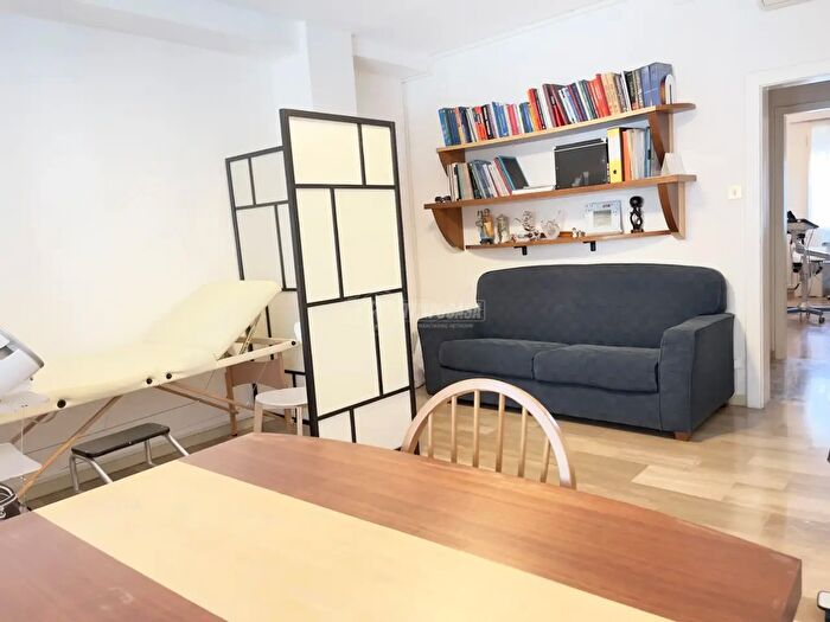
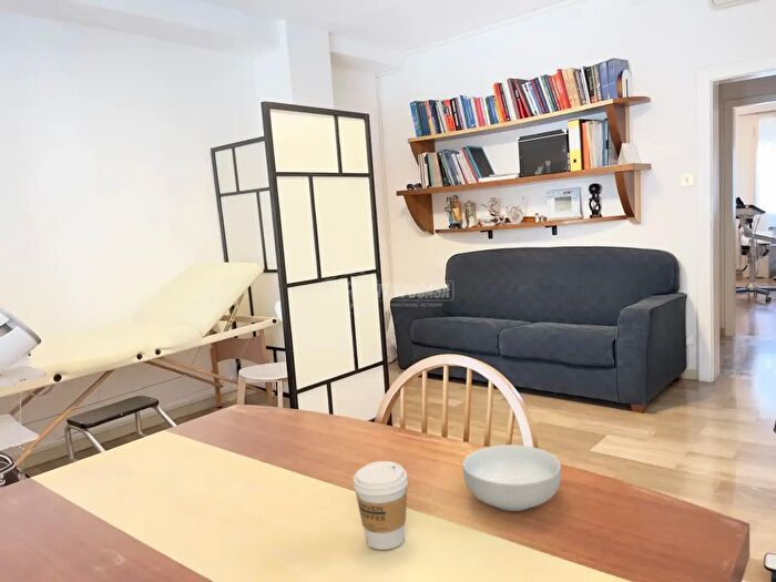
+ cereal bowl [461,443,562,512]
+ coffee cup [353,460,409,551]
